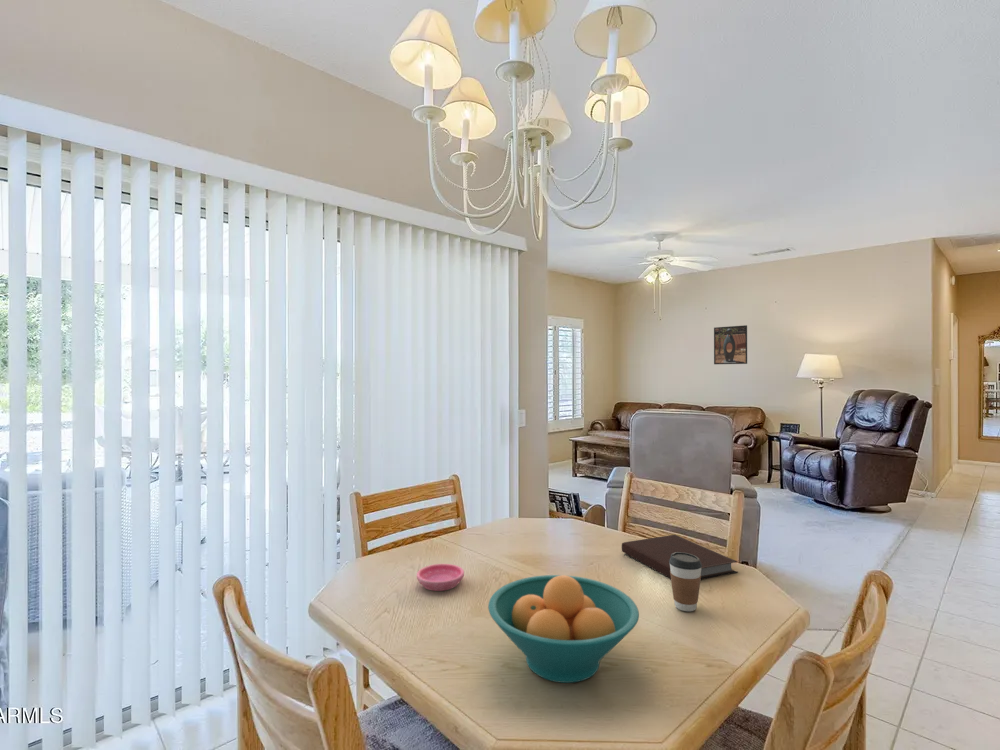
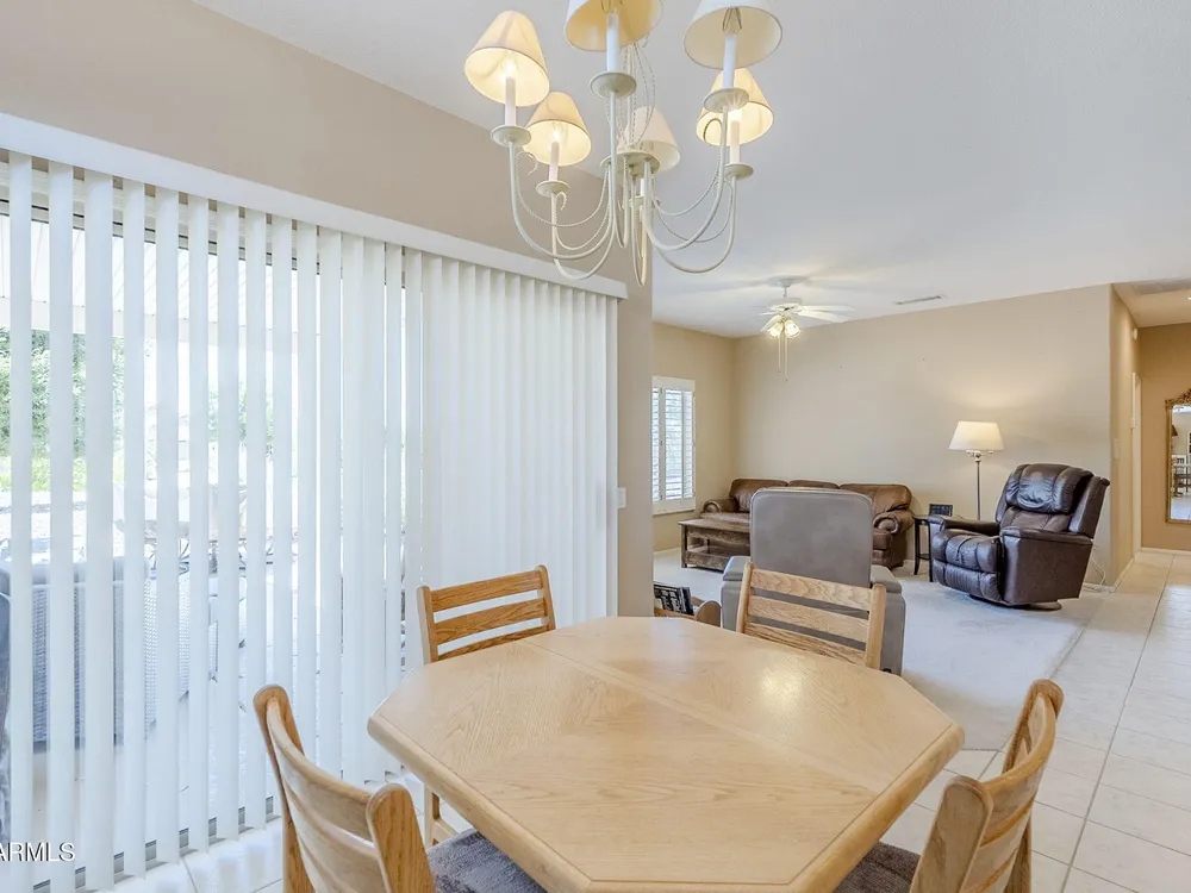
- saucer [416,563,465,592]
- notebook [621,534,739,580]
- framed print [713,324,748,365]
- fruit bowl [487,574,640,684]
- coffee cup [669,552,702,613]
